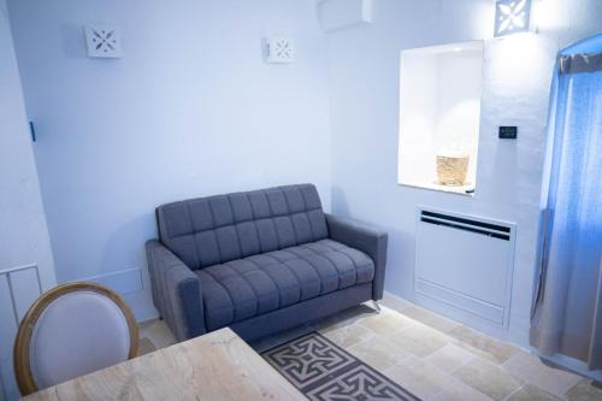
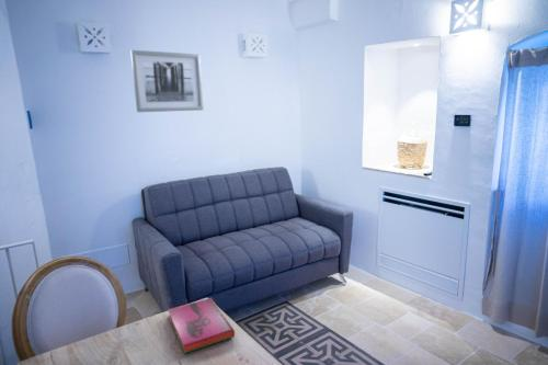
+ hardback book [167,297,236,354]
+ wall art [129,49,205,113]
